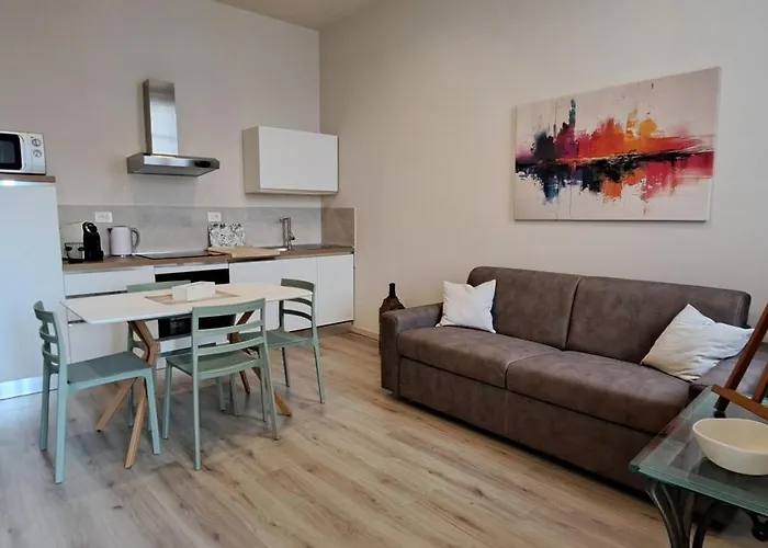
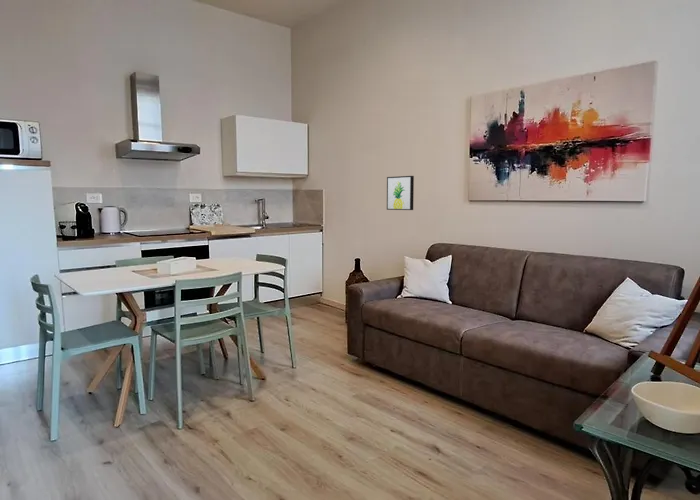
+ wall art [386,175,415,211]
